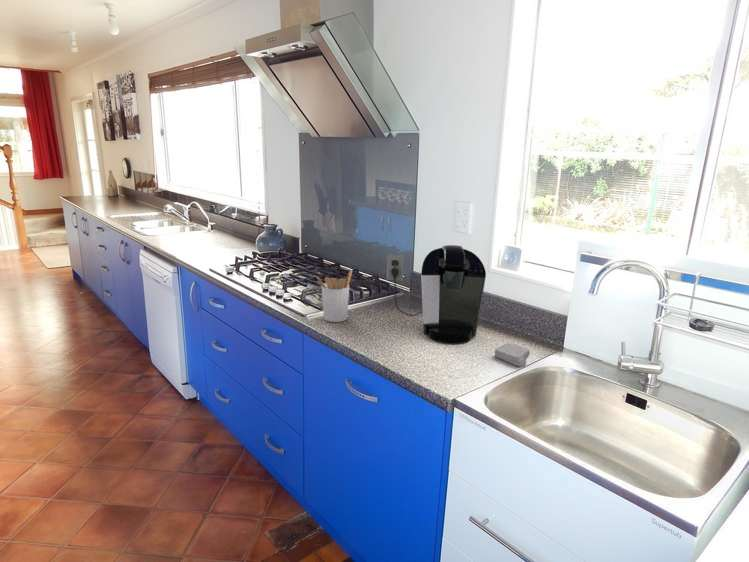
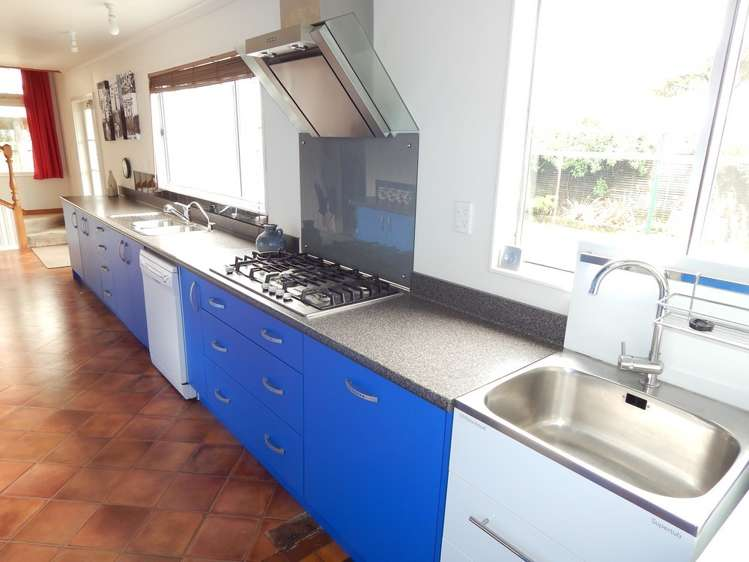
- coffee maker [386,244,487,344]
- soap bar [494,342,531,368]
- utensil holder [315,269,353,323]
